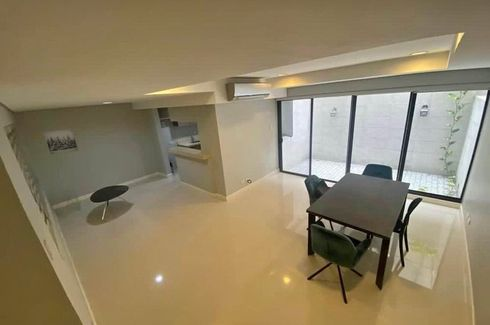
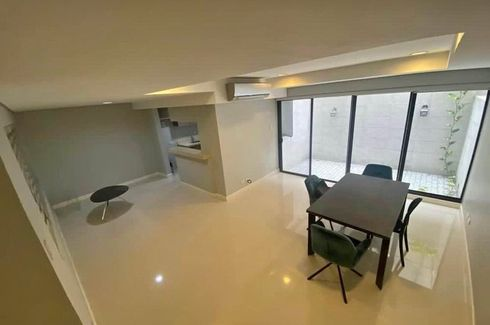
- wall art [42,128,80,156]
